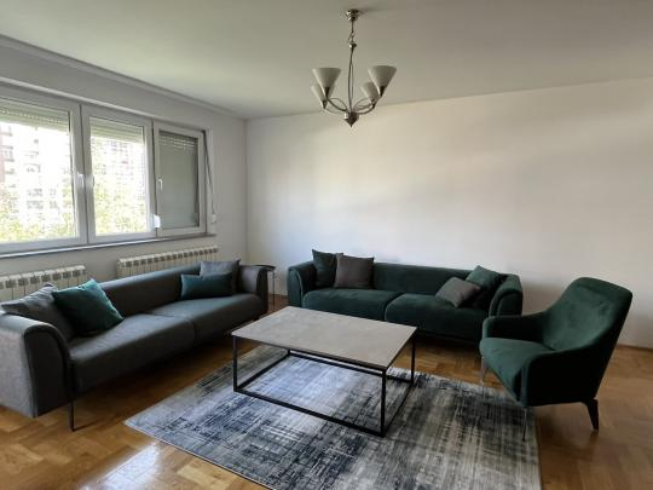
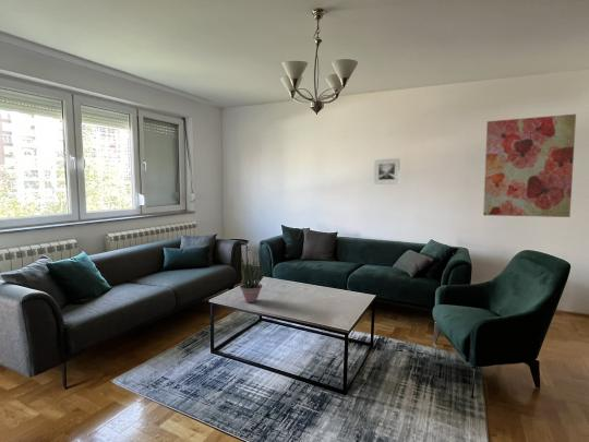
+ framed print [373,157,401,186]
+ wall art [482,114,577,218]
+ potted plant [239,255,268,303]
